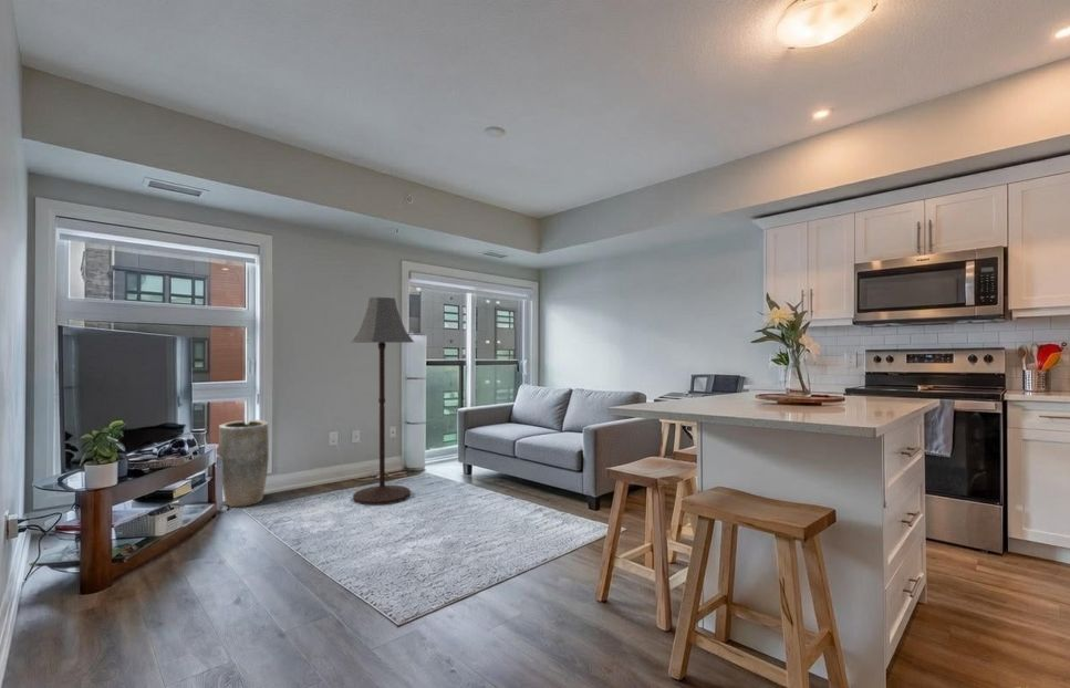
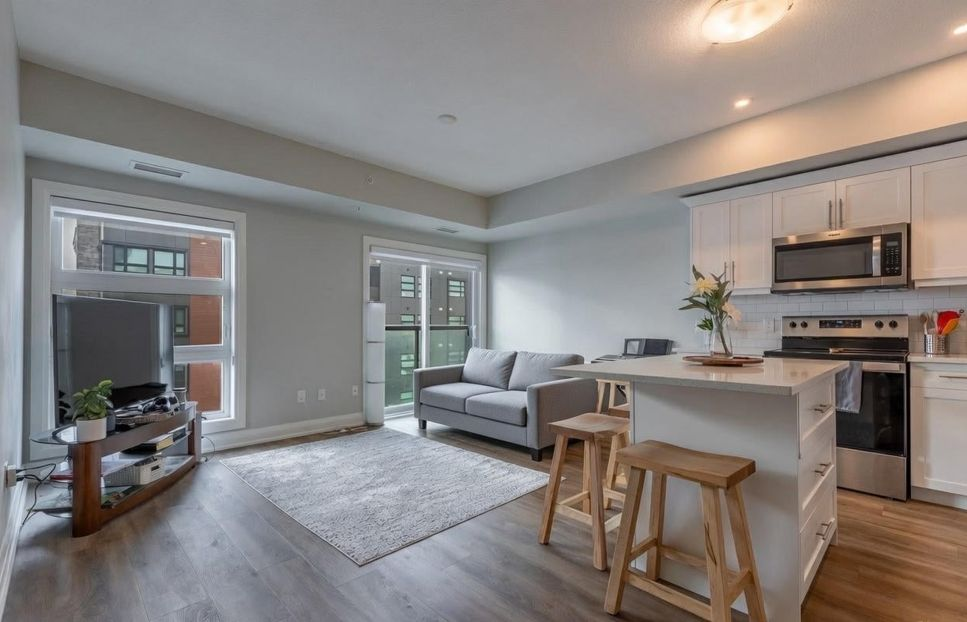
- vase [218,419,270,508]
- floor lamp [349,296,415,507]
